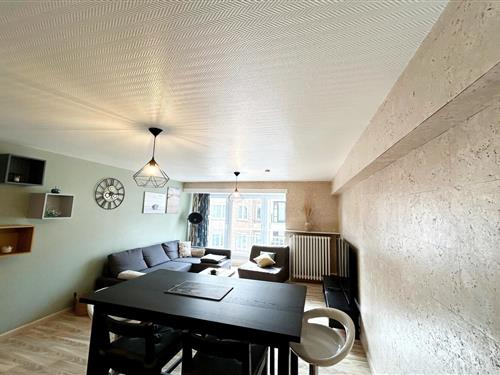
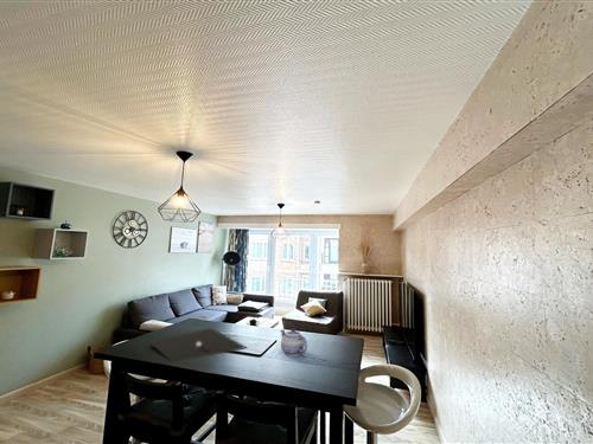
+ placemat [148,327,249,363]
+ teapot [280,327,308,358]
